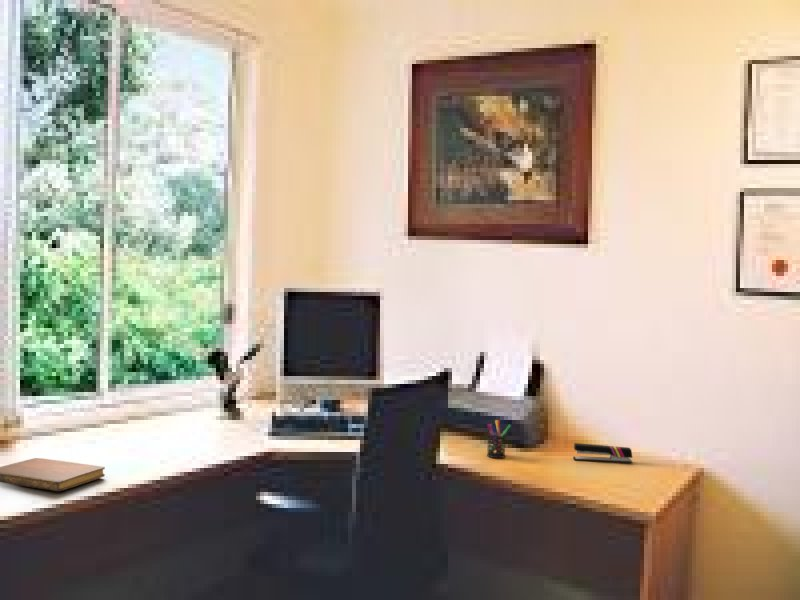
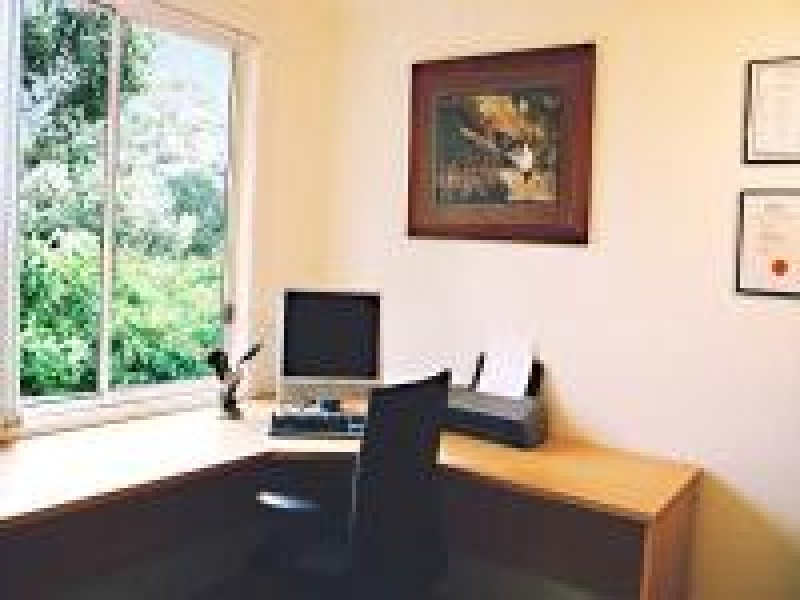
- notebook [0,457,106,492]
- pen holder [486,419,512,459]
- stapler [572,442,634,464]
